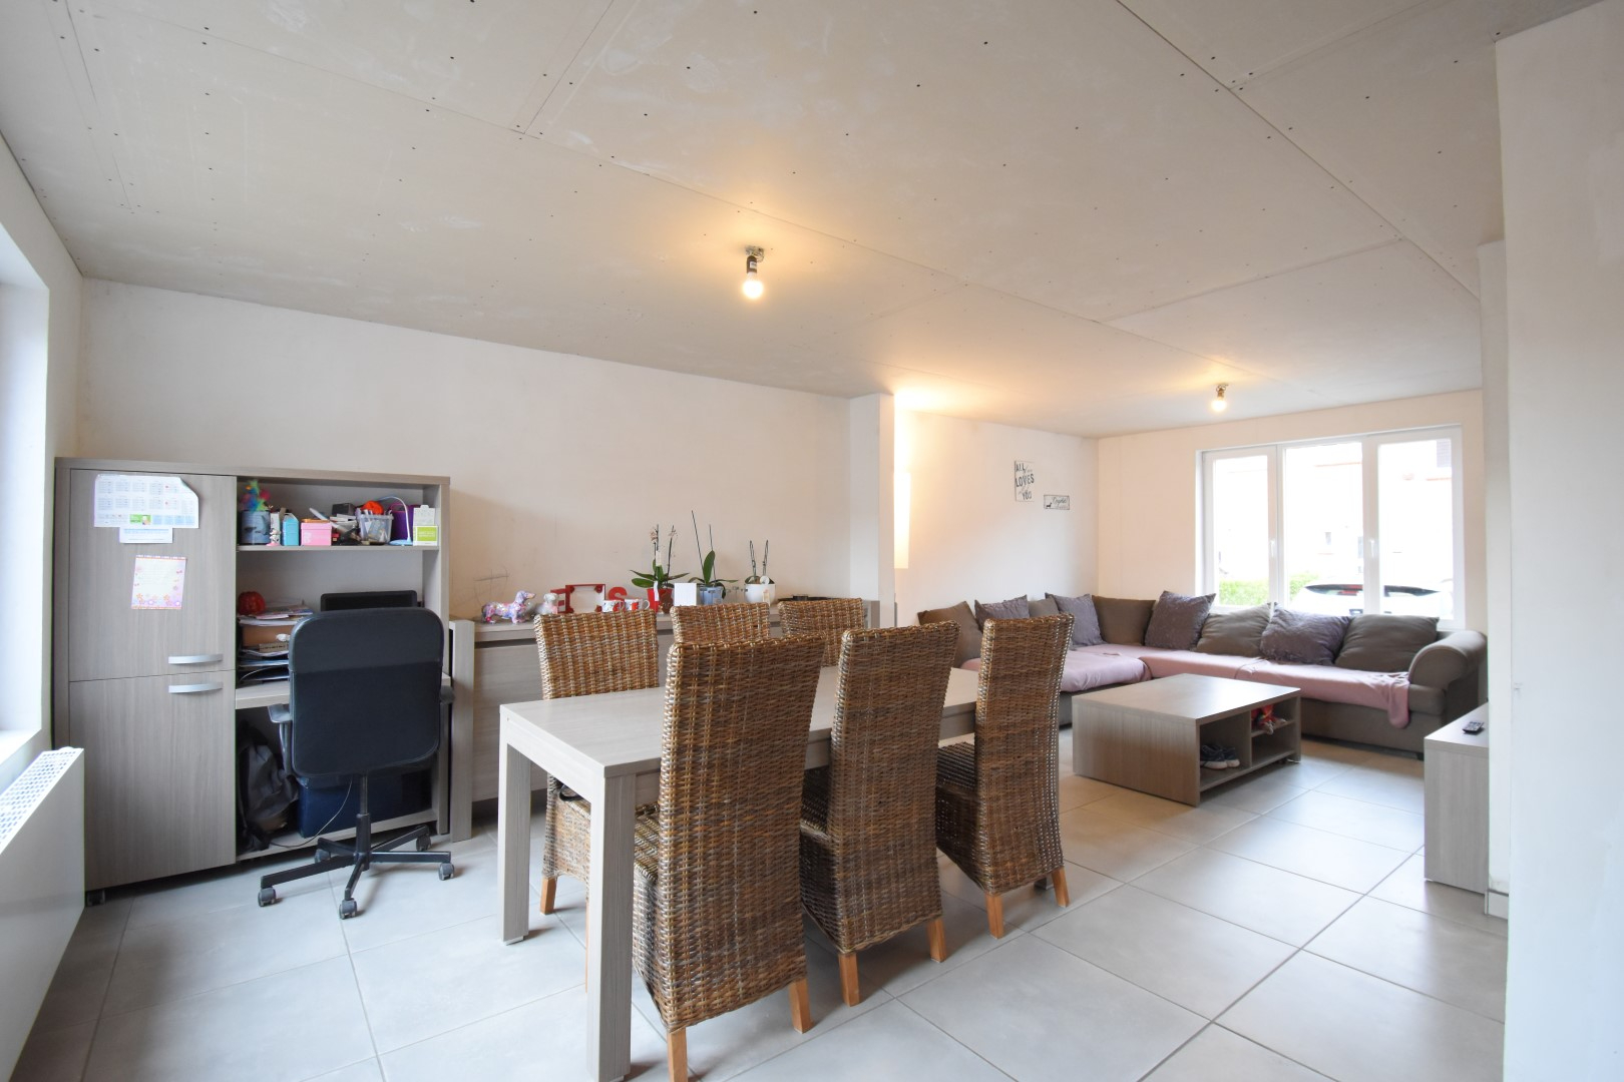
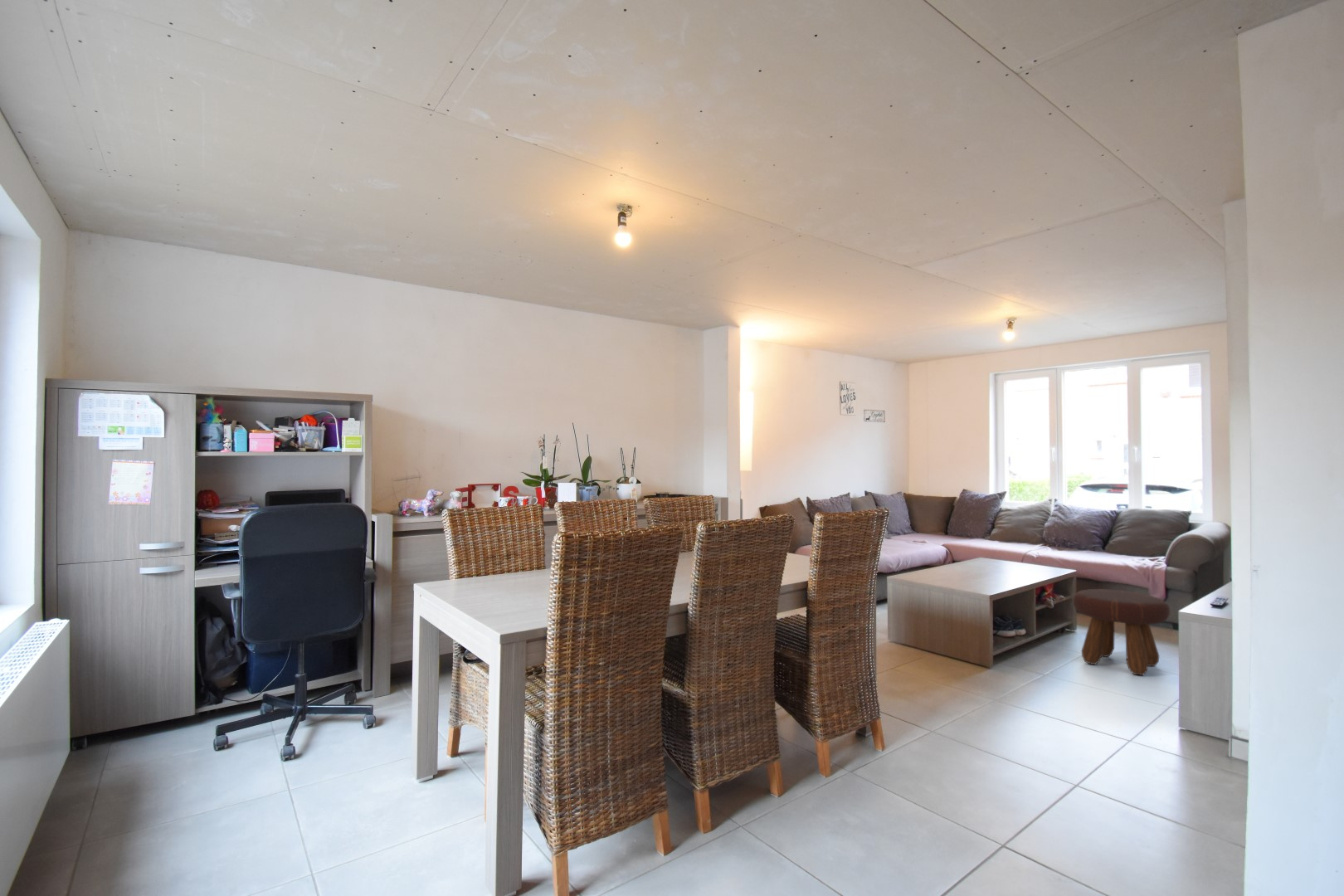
+ footstool [1072,588,1171,676]
